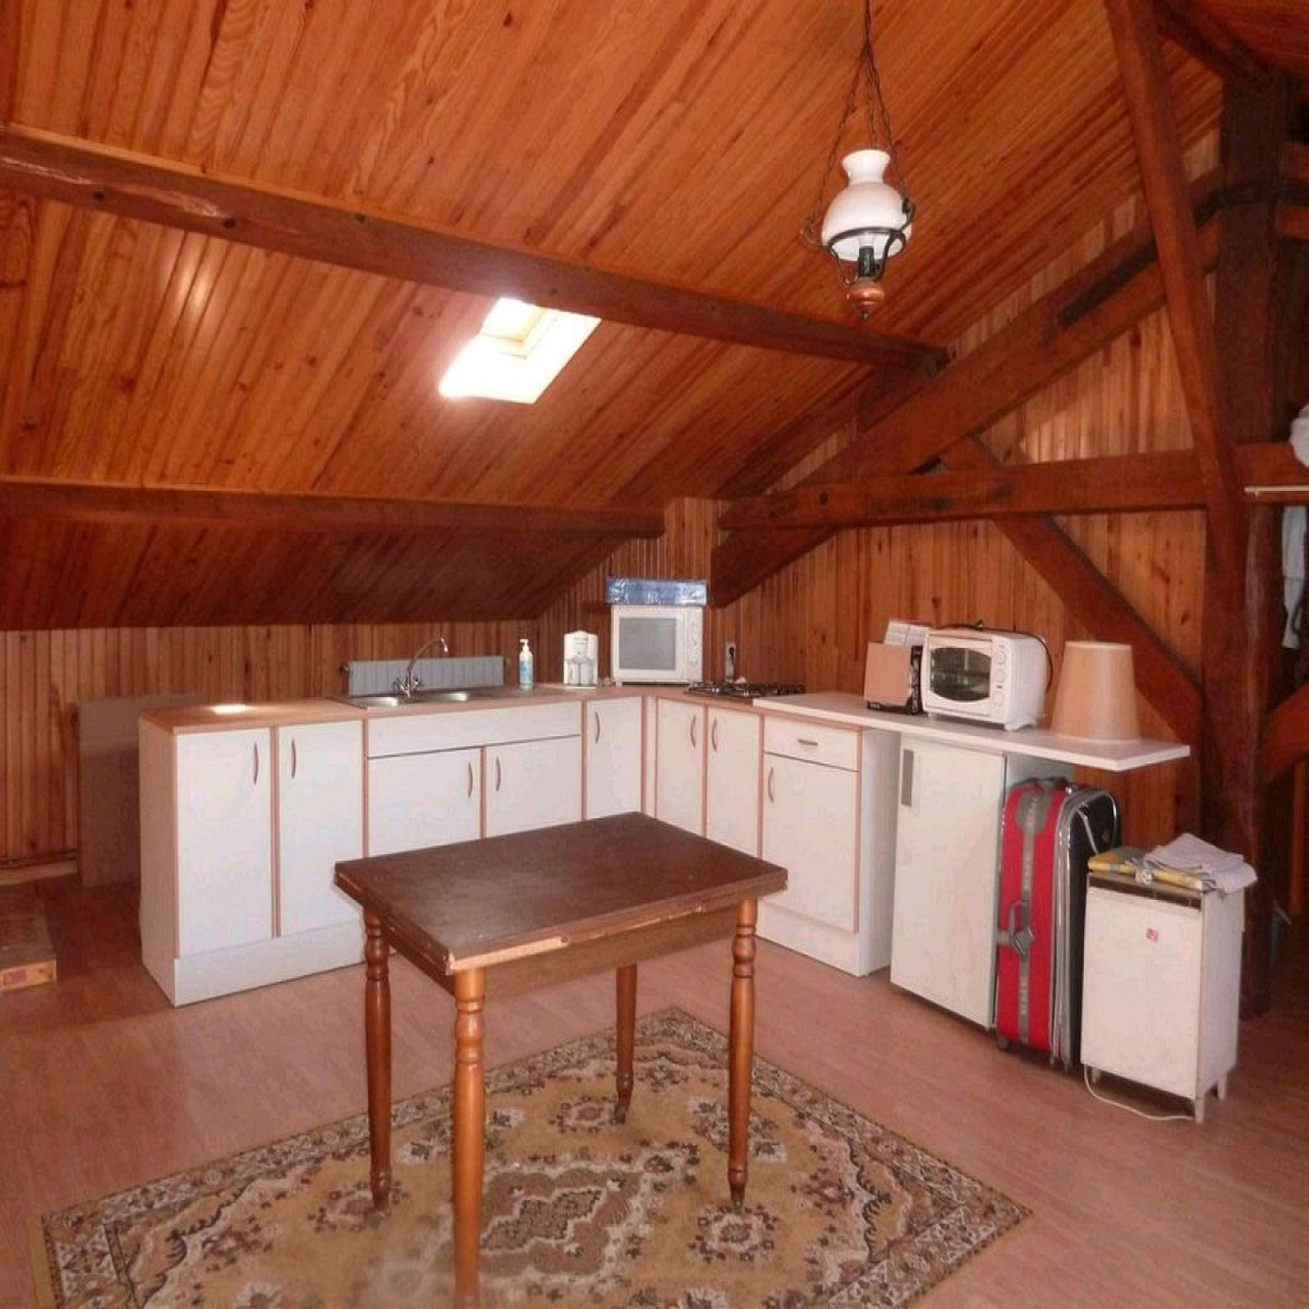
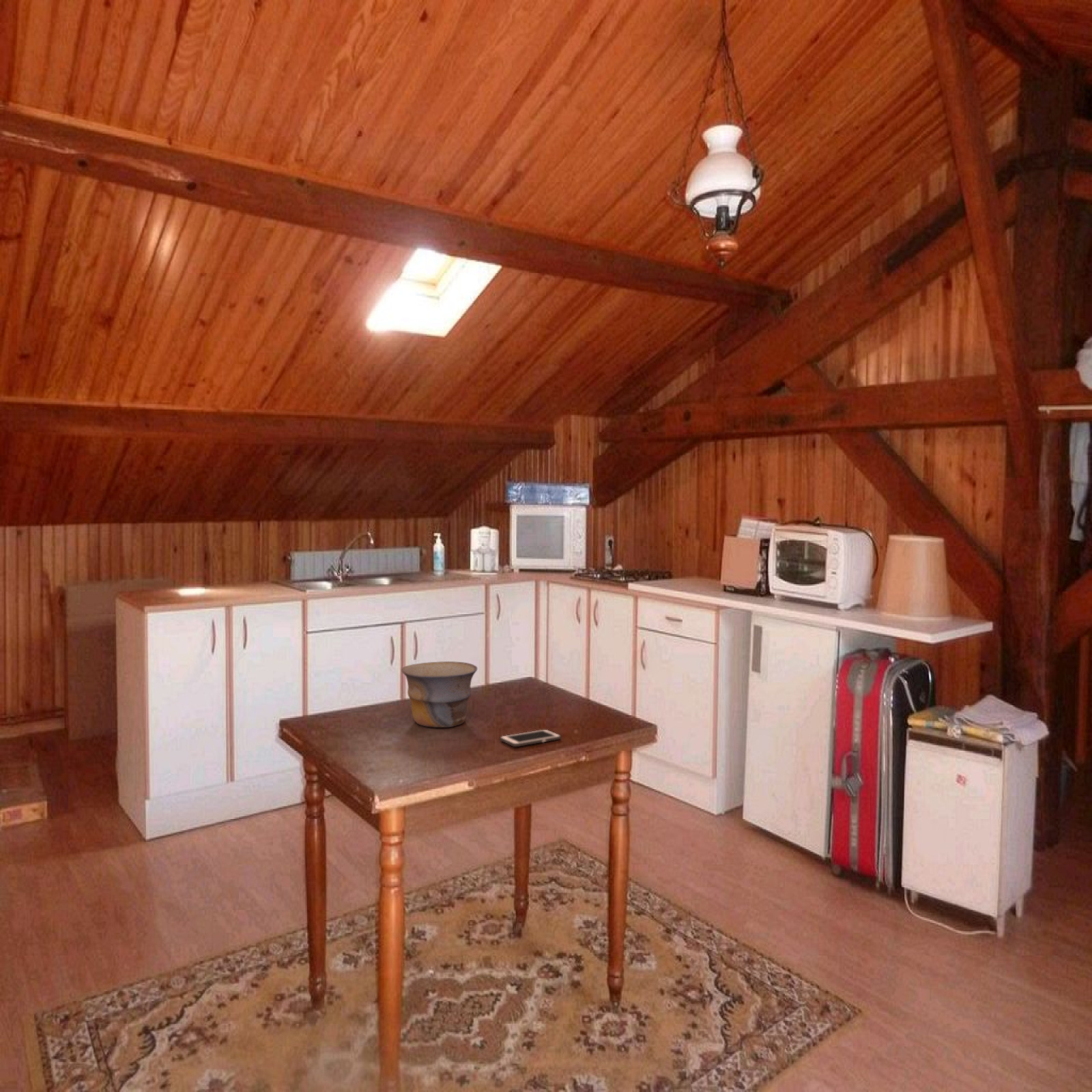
+ cell phone [499,729,562,747]
+ bowl [401,661,478,728]
